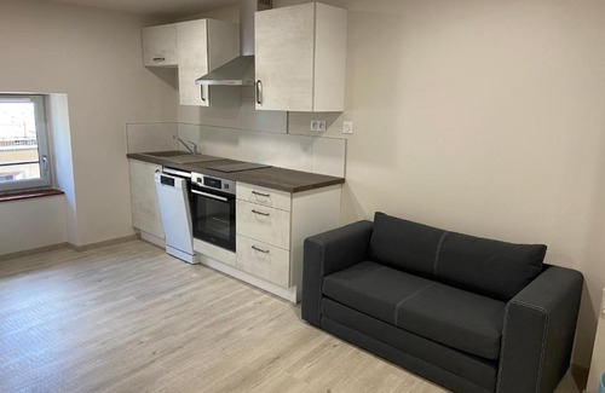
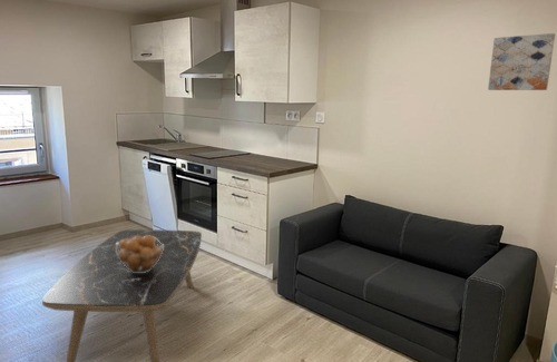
+ fruit basket [116,235,164,273]
+ coffee table [41,228,203,362]
+ wall art [487,32,556,91]
